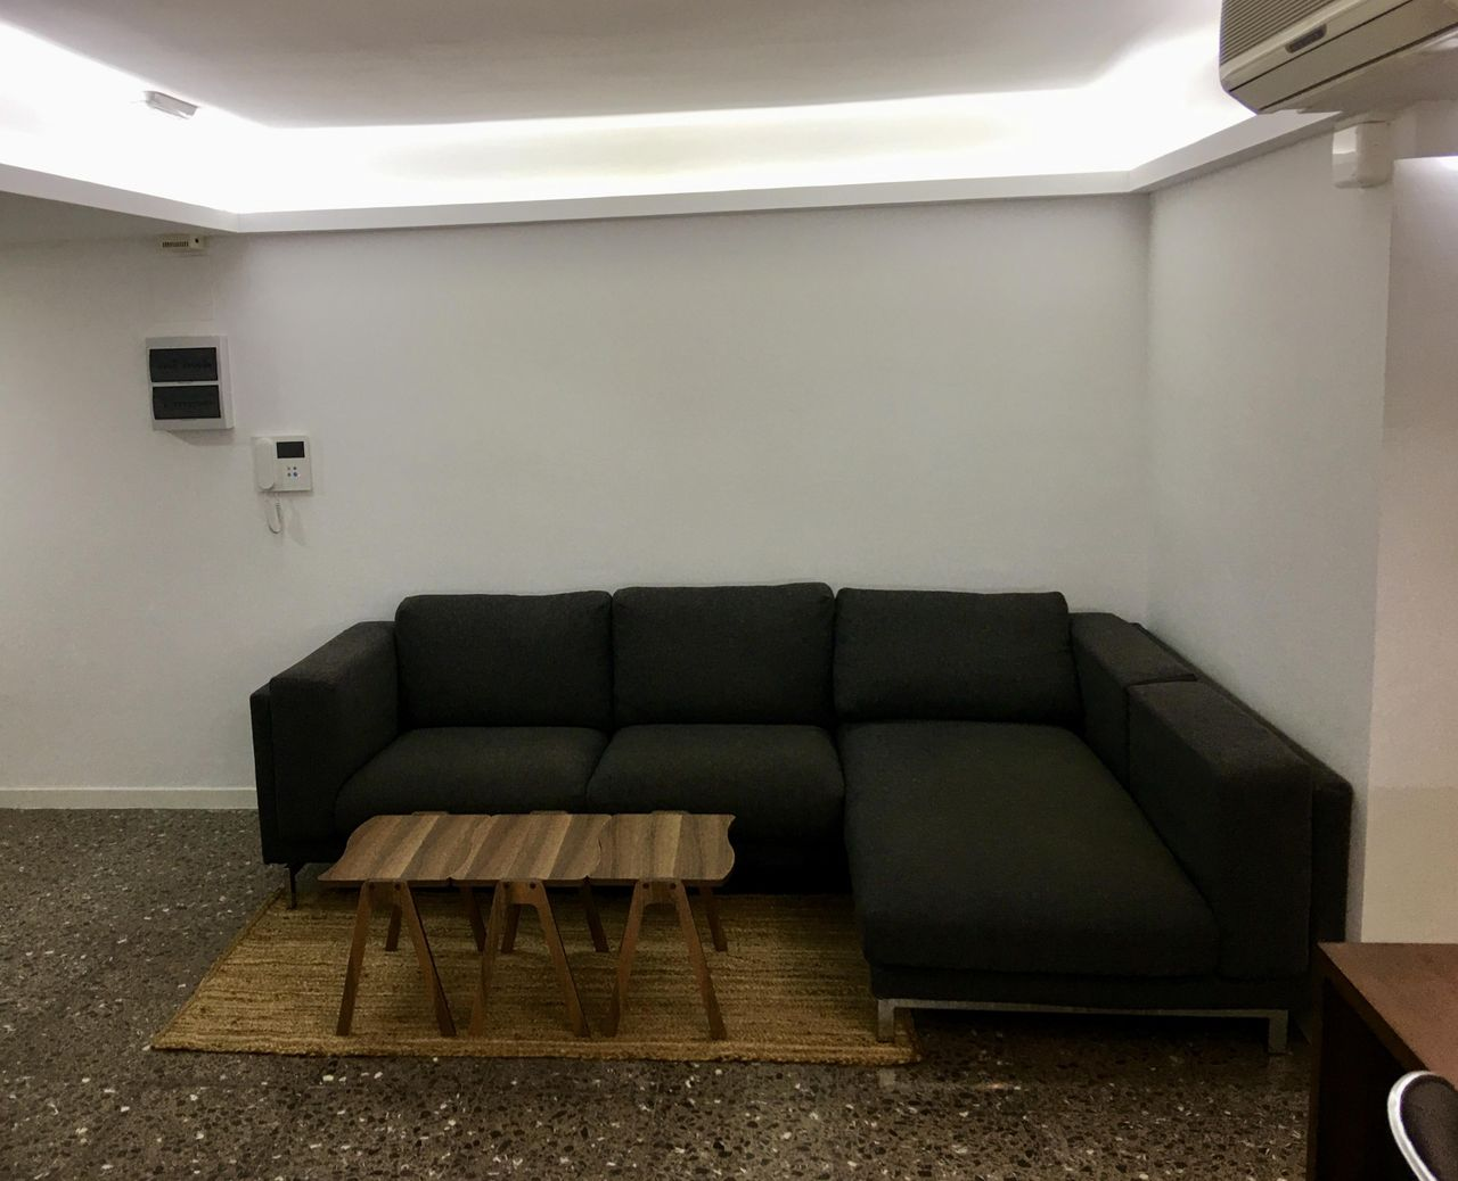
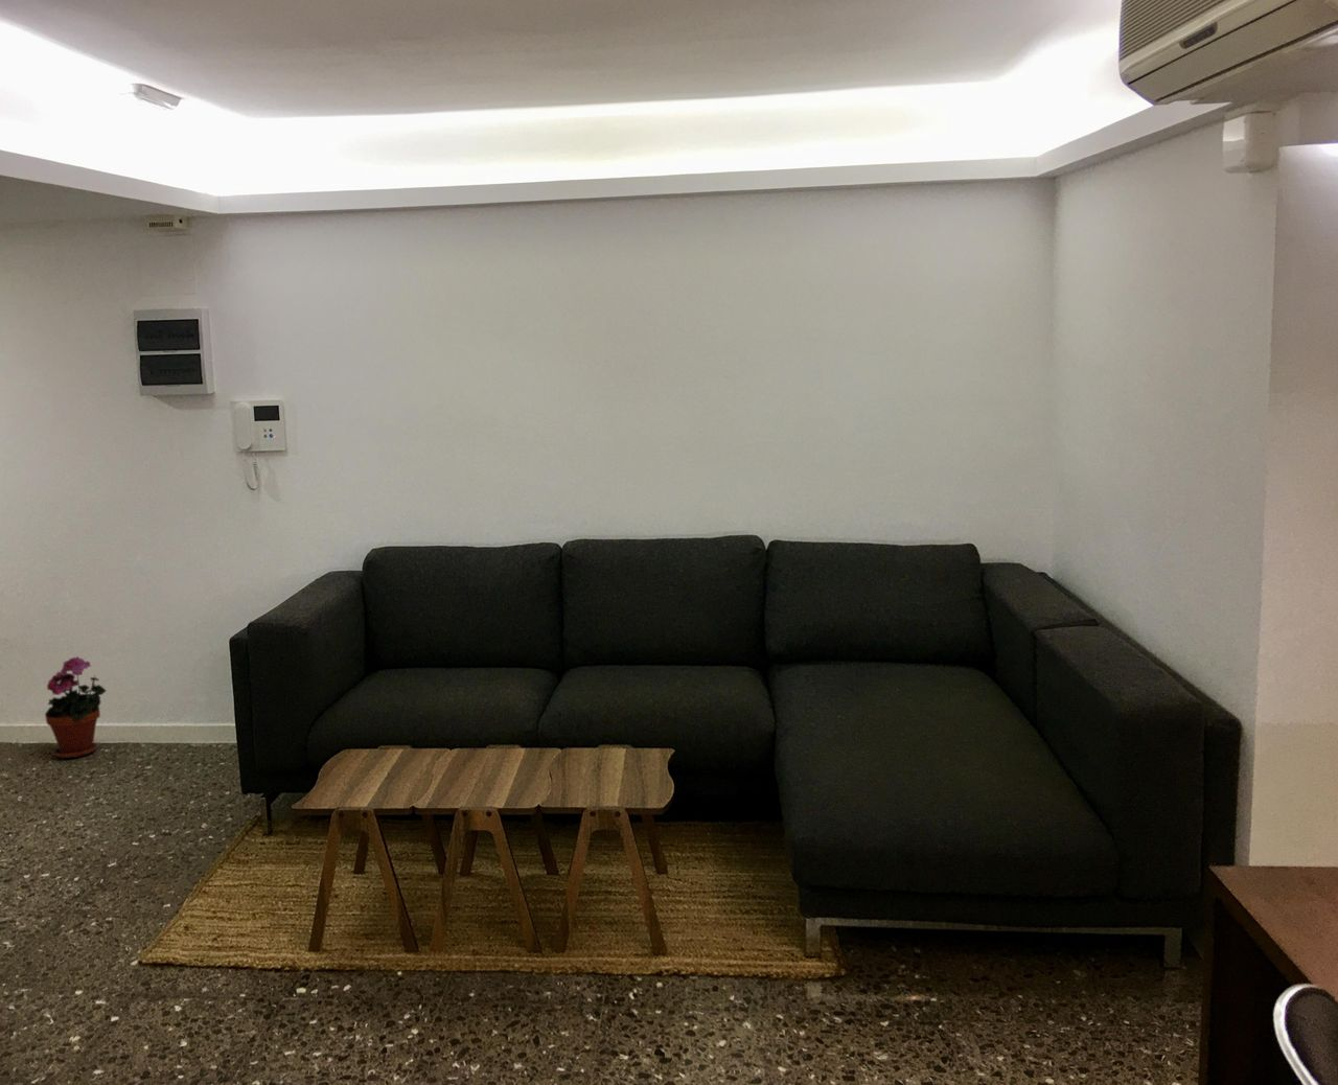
+ potted plant [44,655,107,758]
